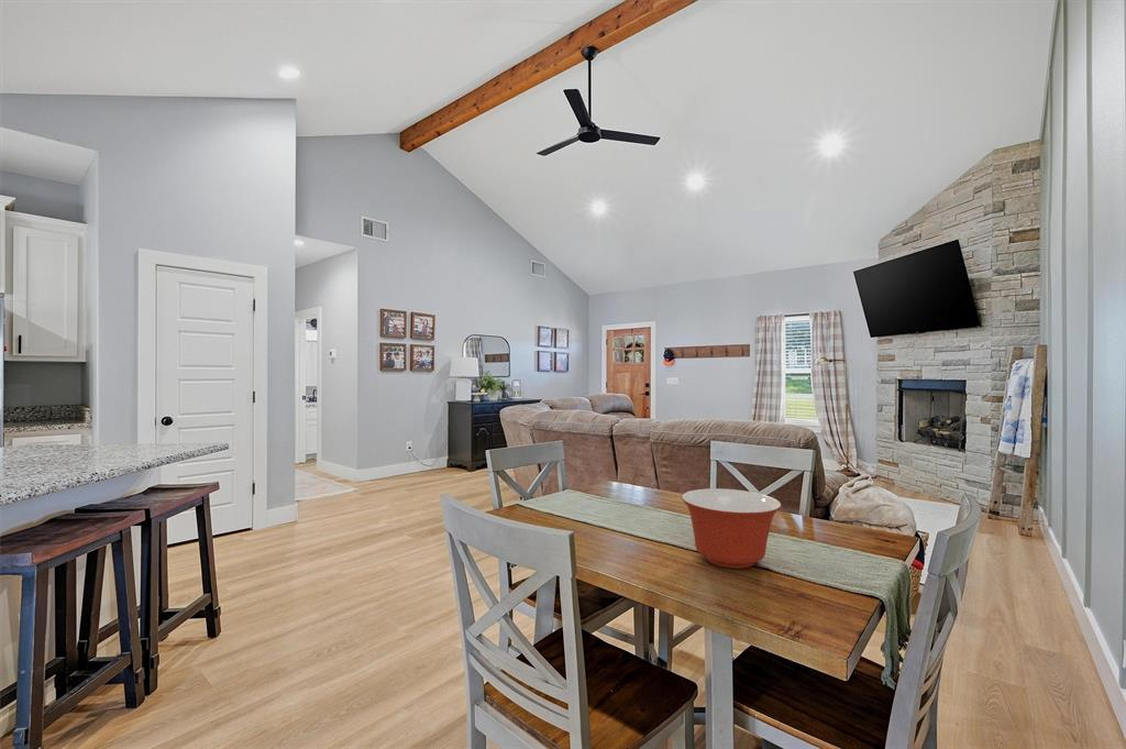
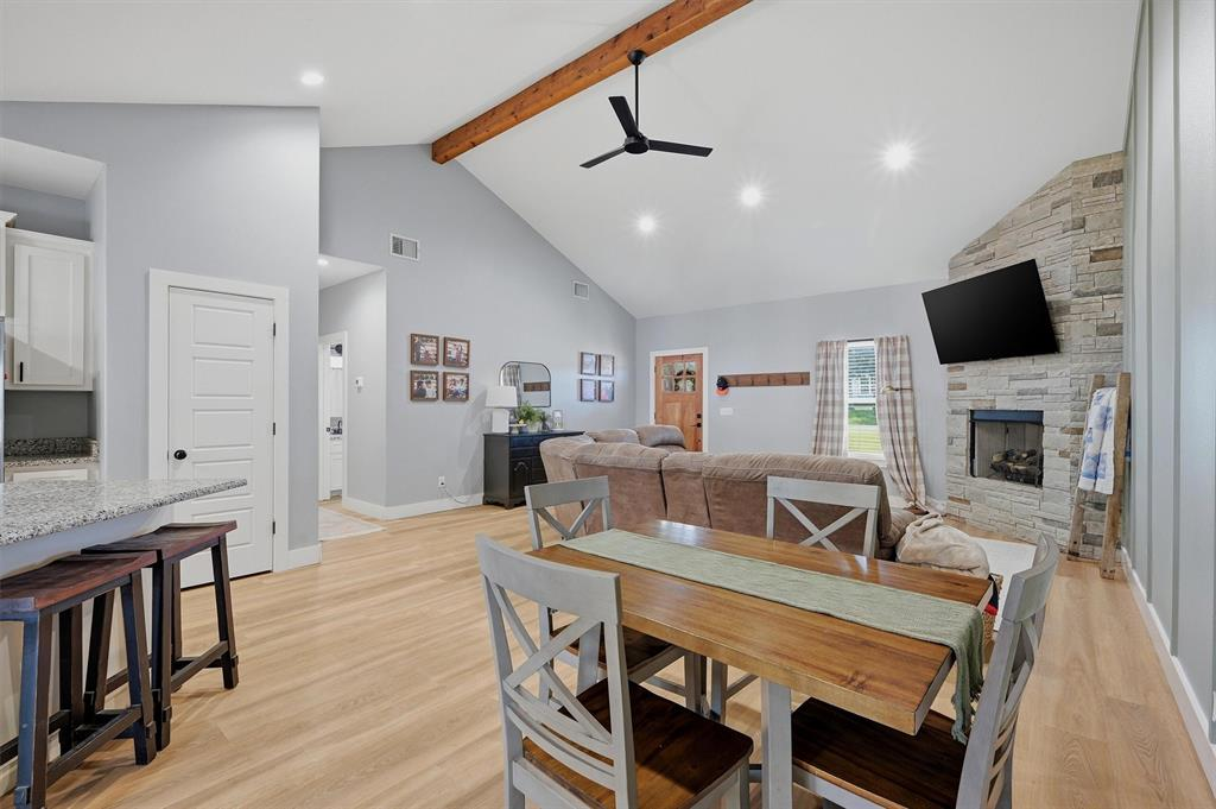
- mixing bowl [681,487,783,570]
